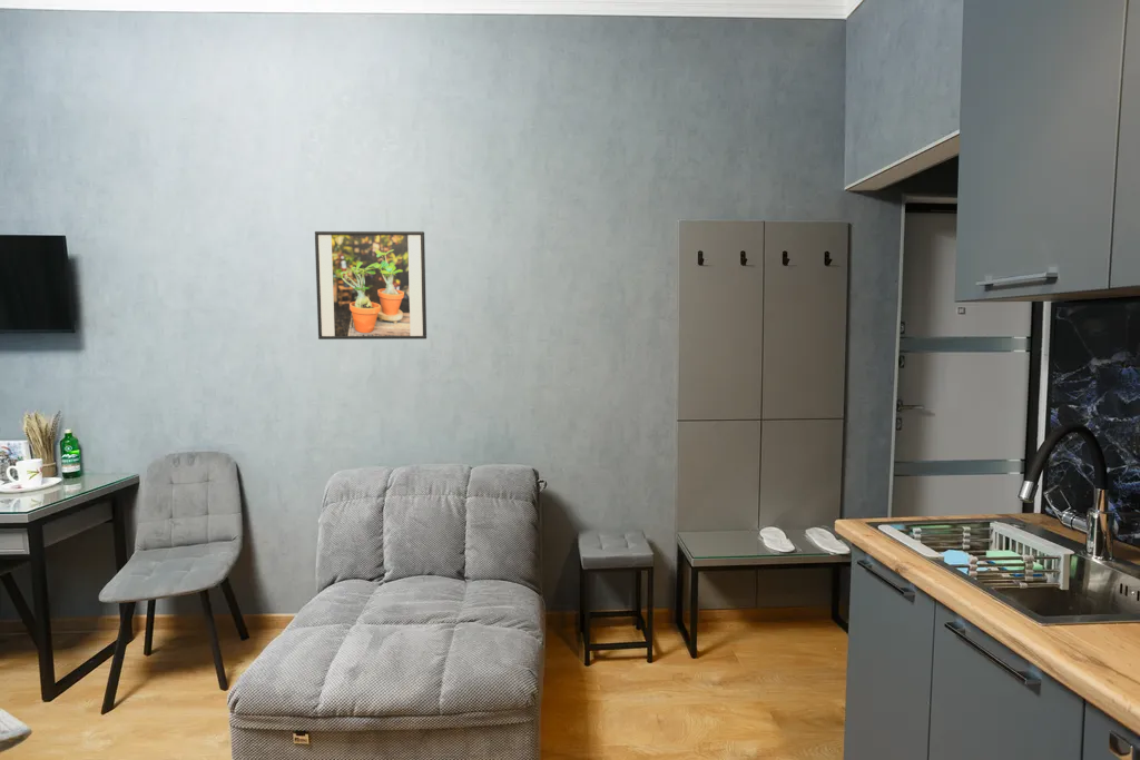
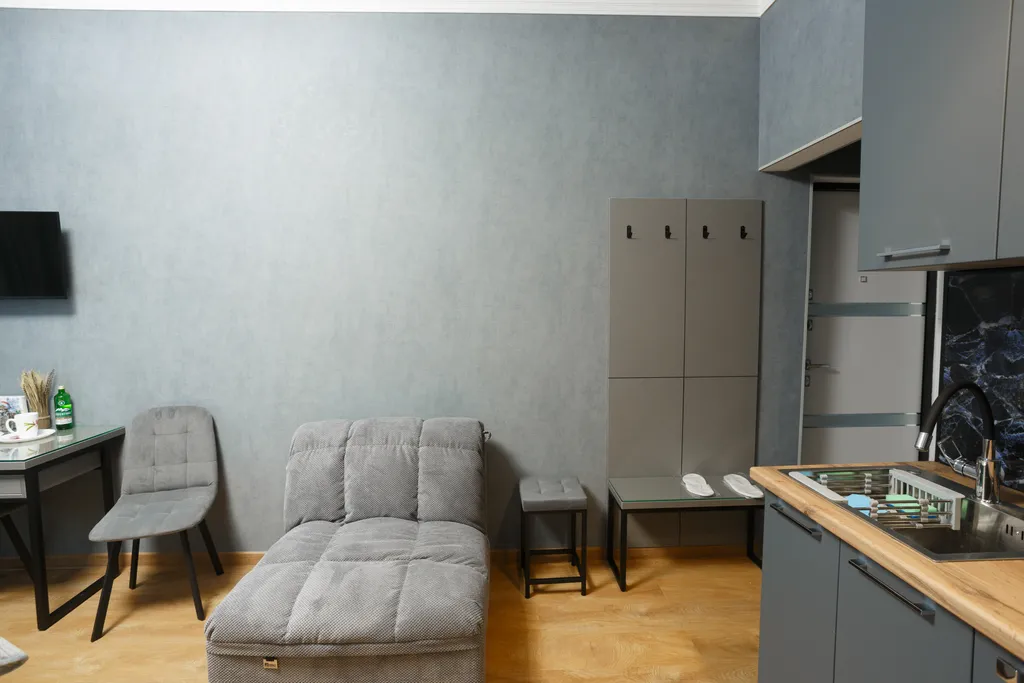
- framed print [314,230,428,340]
